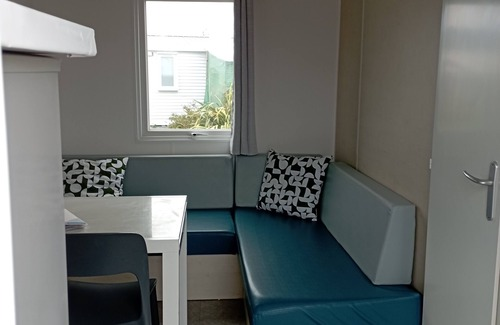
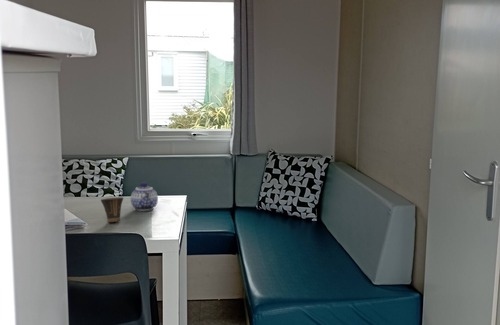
+ teapot [130,181,159,212]
+ cup [100,196,124,223]
